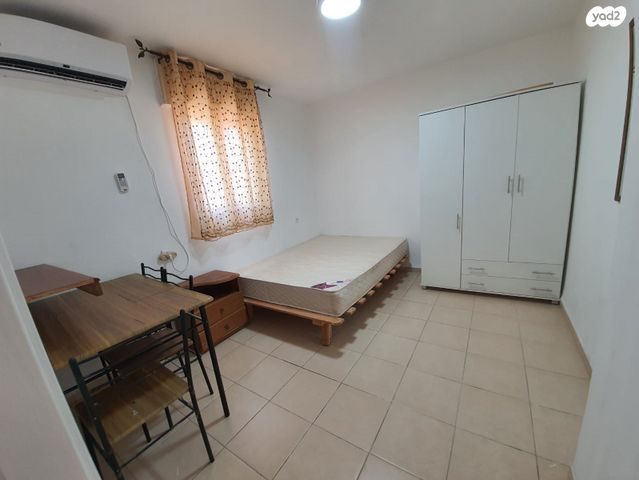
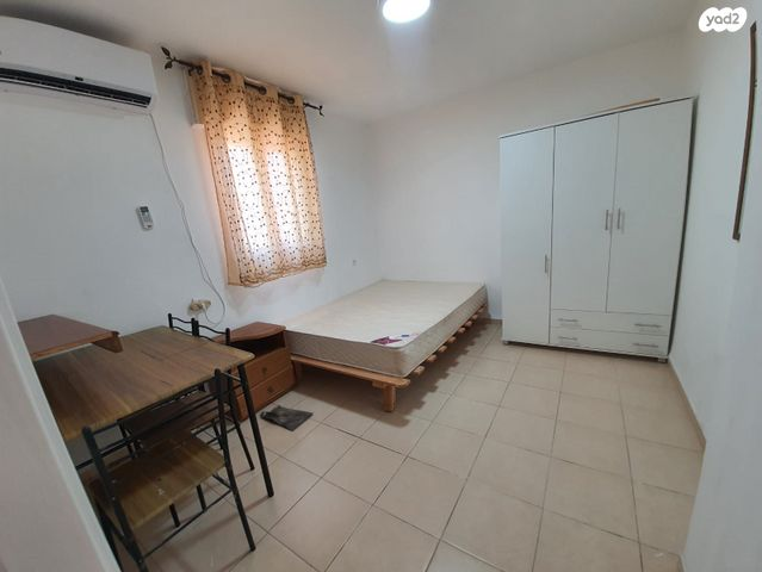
+ bag [259,404,315,431]
